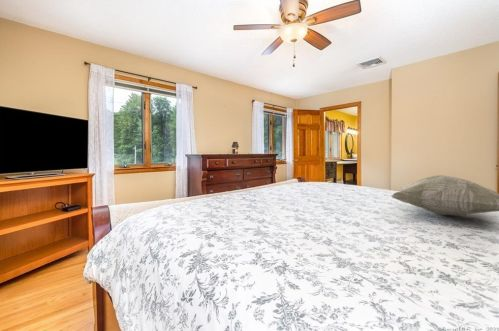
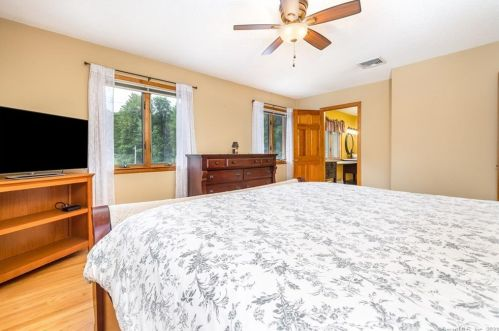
- decorative pillow [391,174,499,216]
